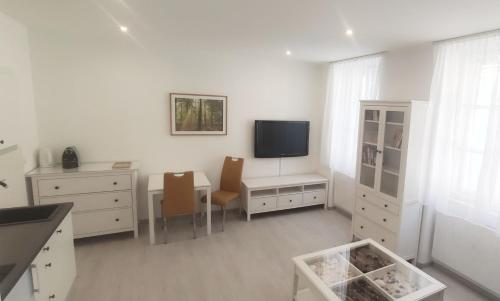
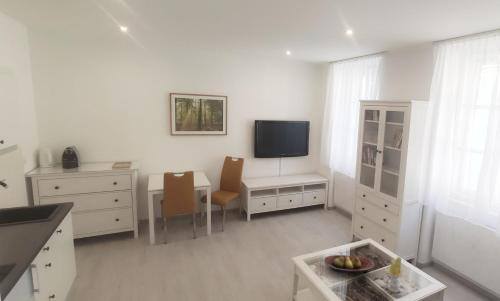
+ fruit bowl [323,254,375,274]
+ candle [384,256,406,294]
